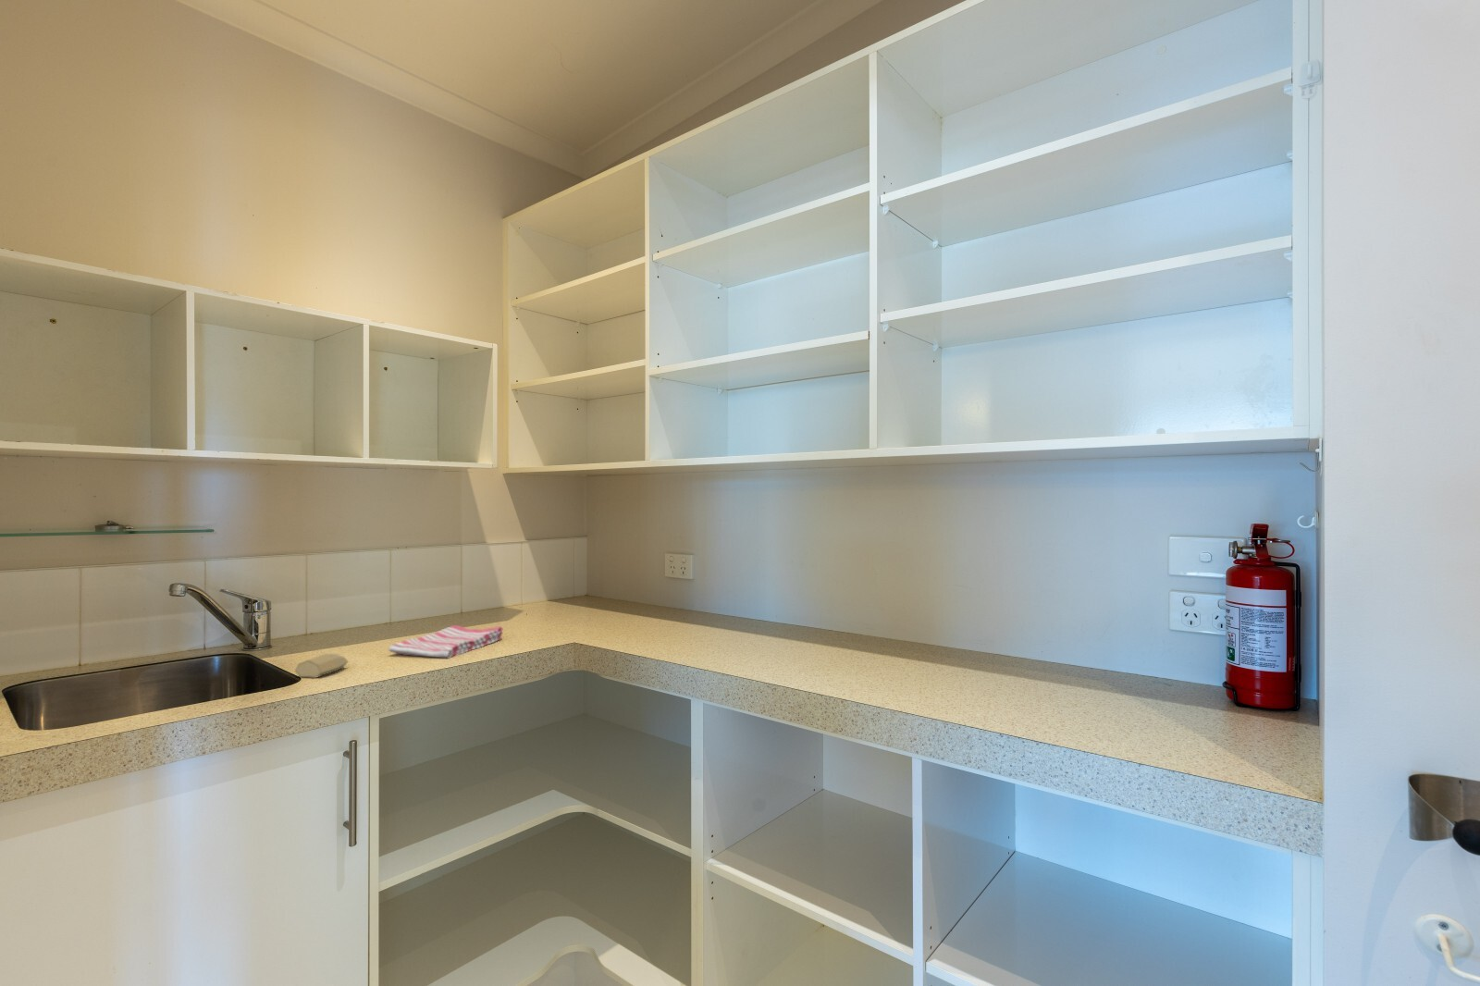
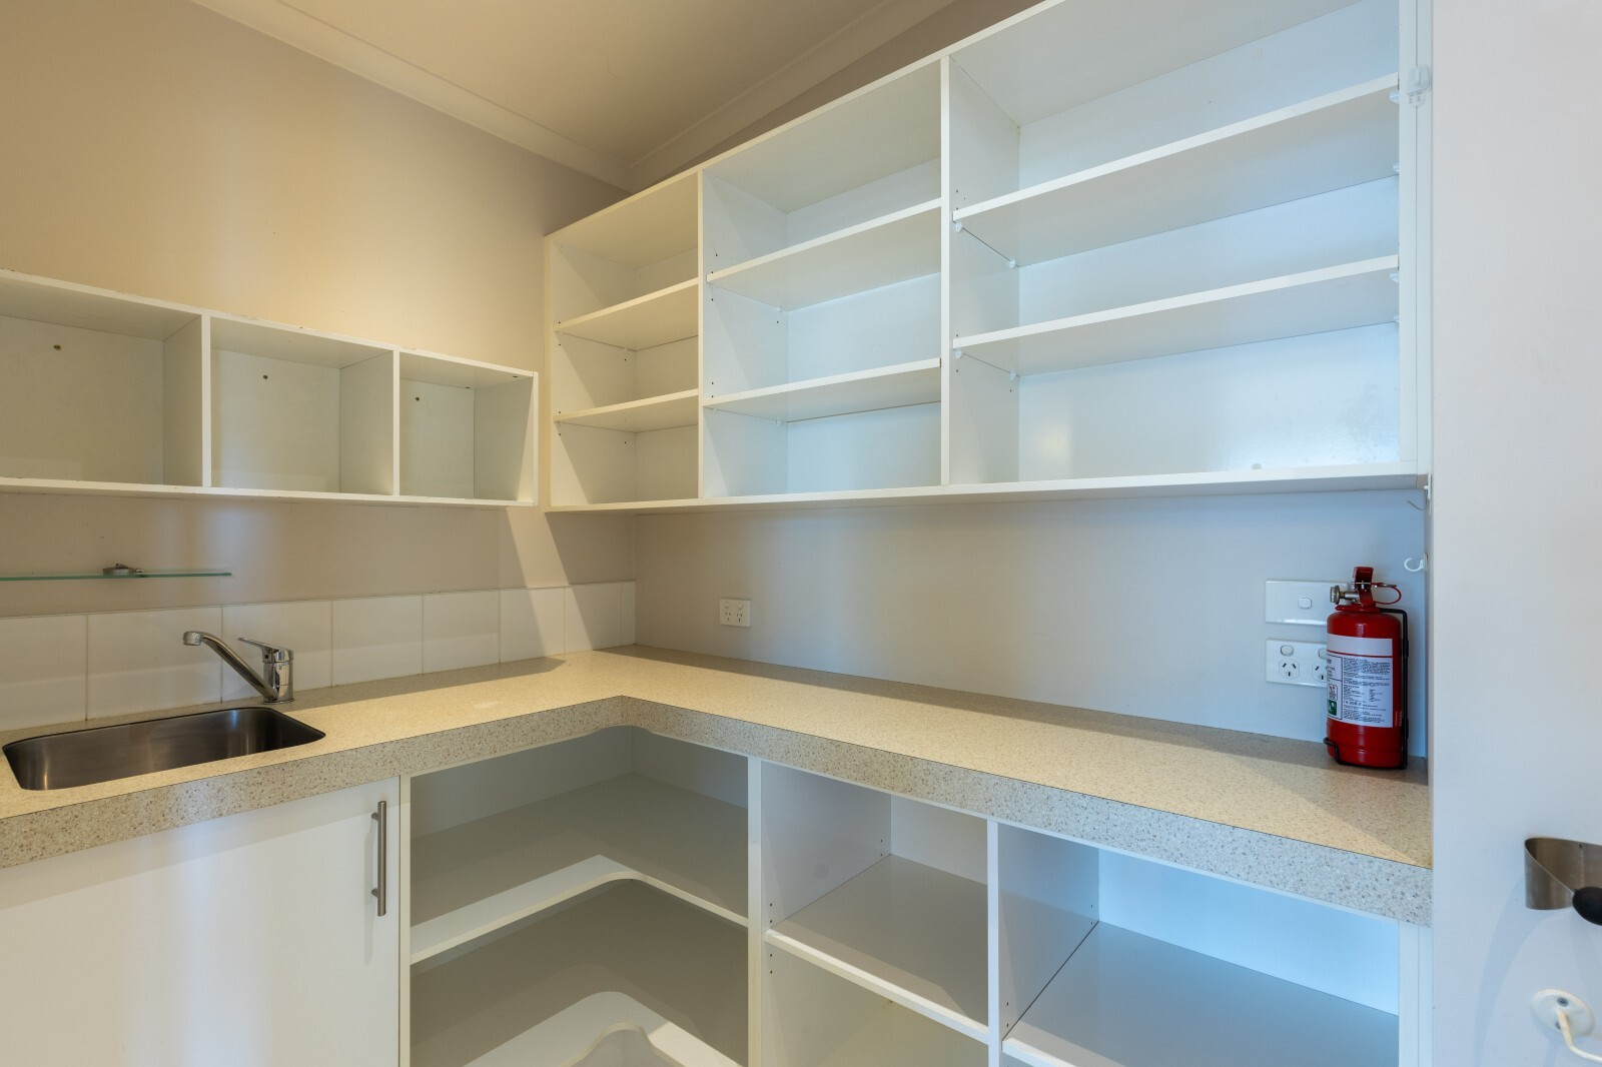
- dish towel [387,624,504,659]
- soap bar [294,653,350,679]
